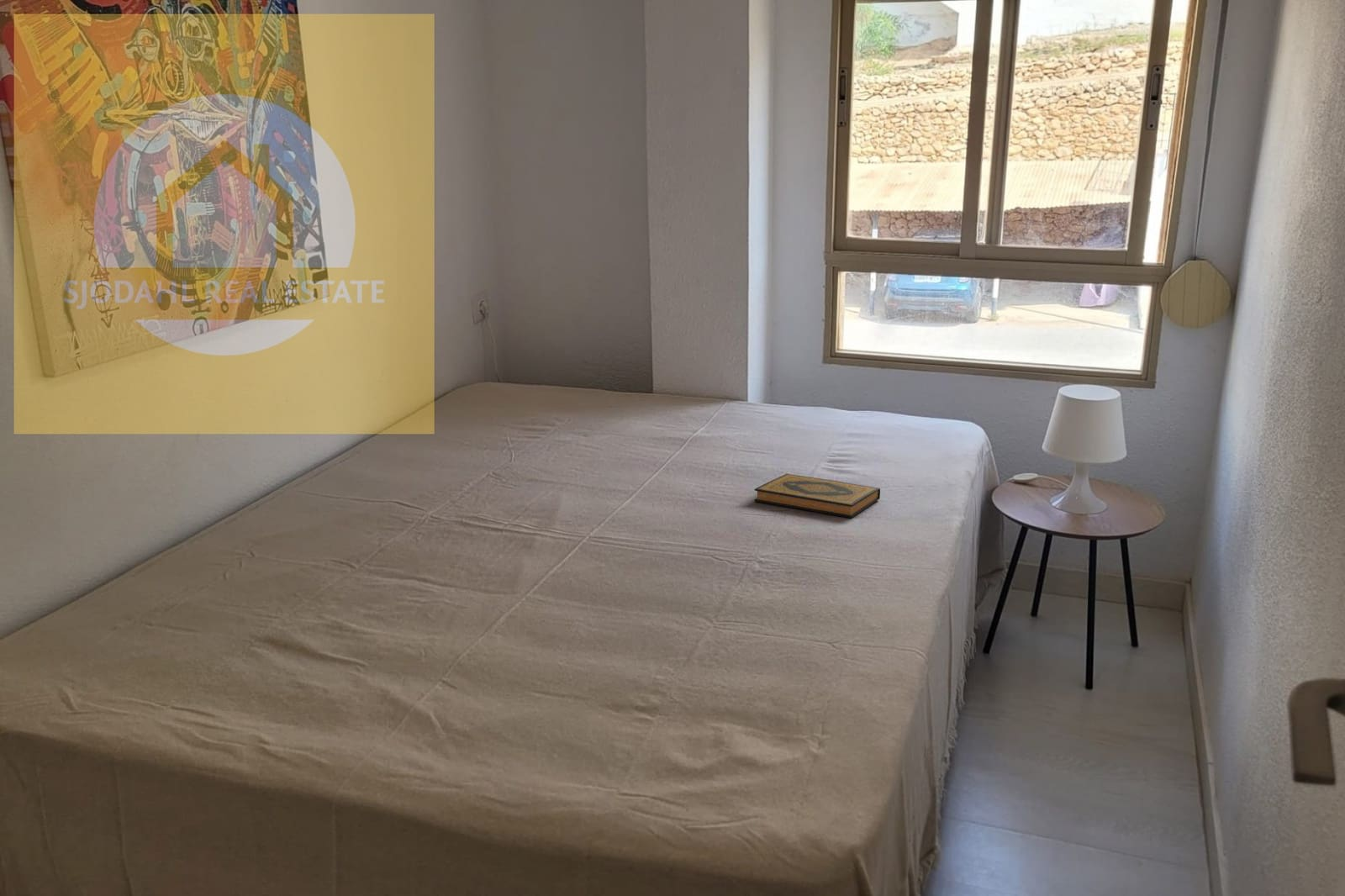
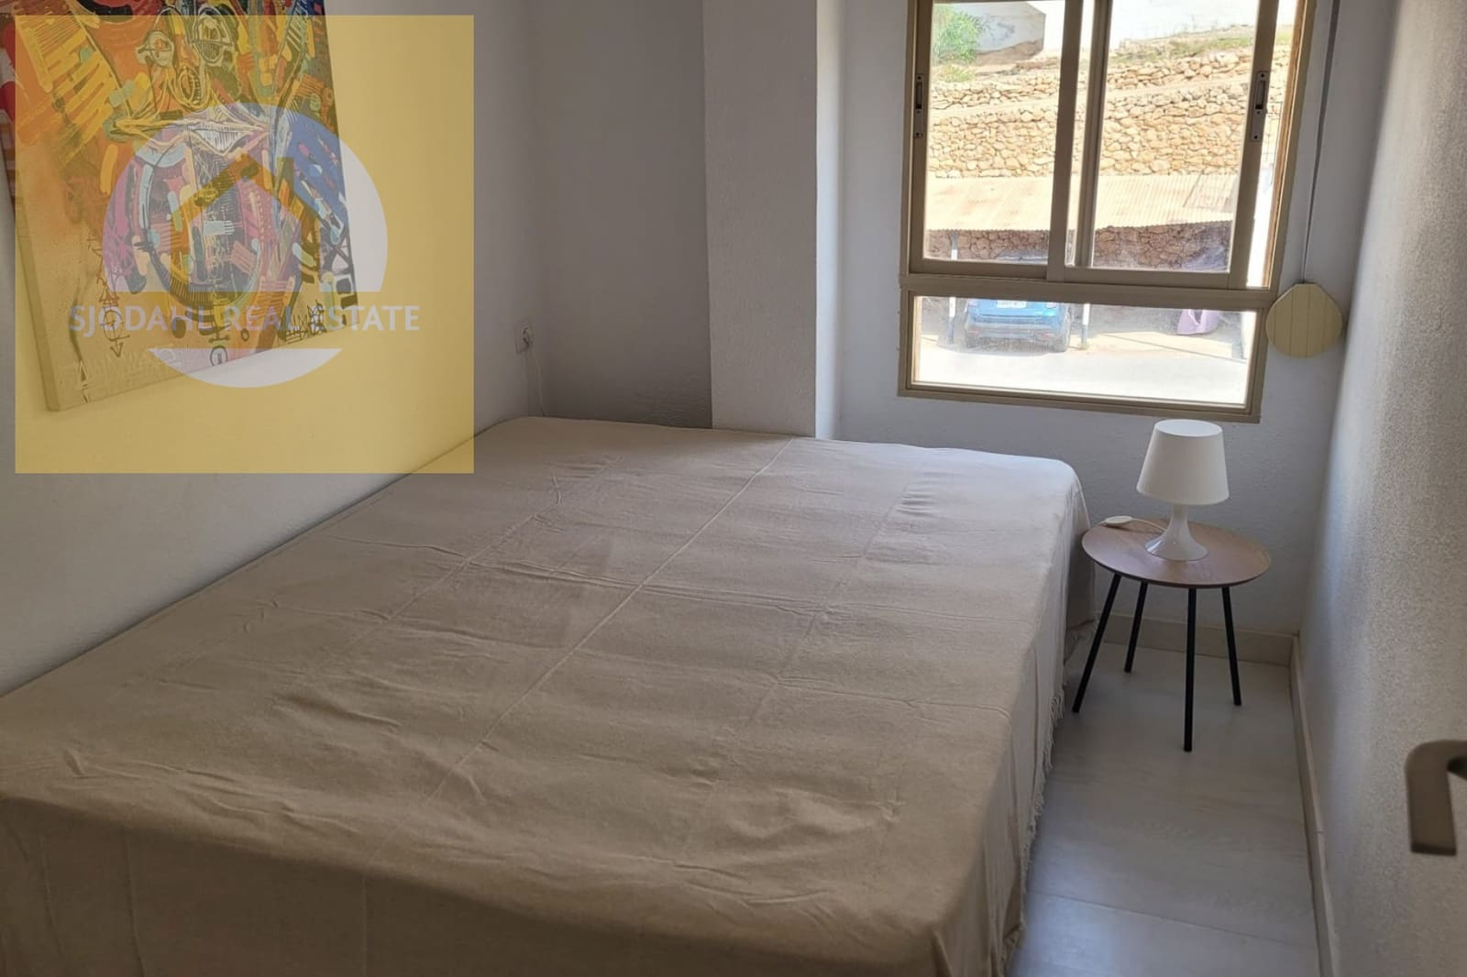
- hardback book [754,473,881,519]
